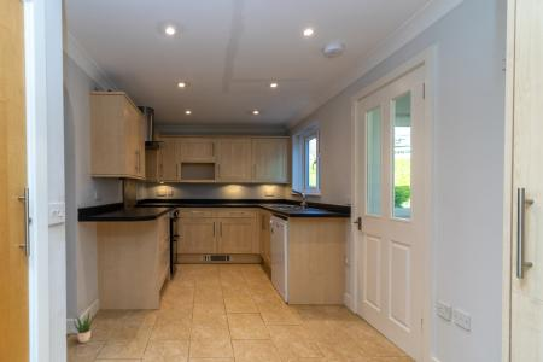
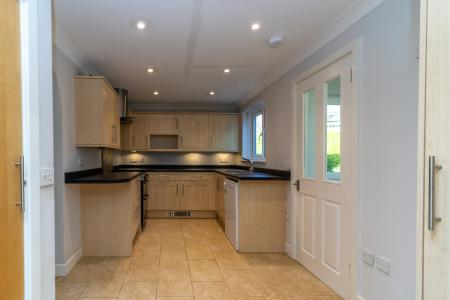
- potted plant [72,310,95,344]
